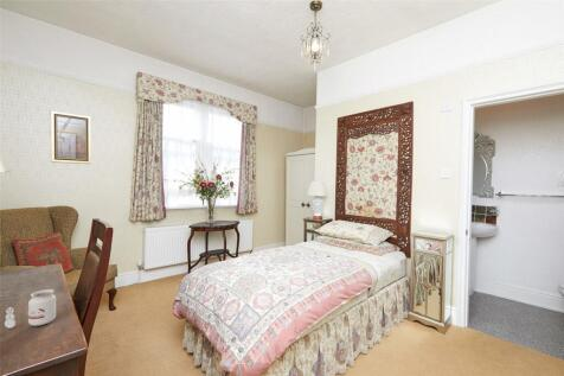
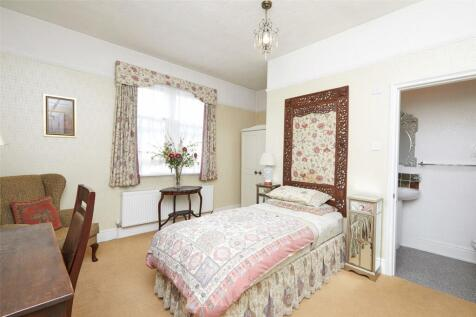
- candle [4,288,57,330]
